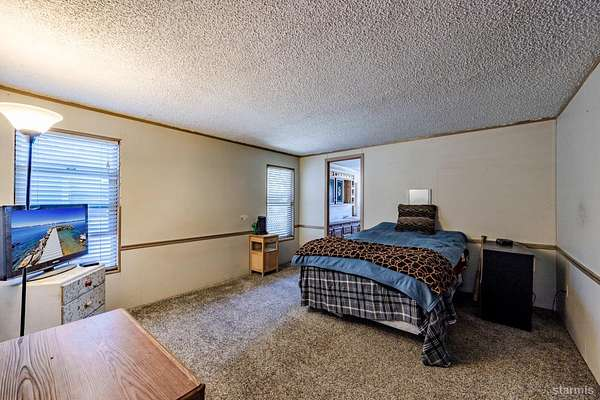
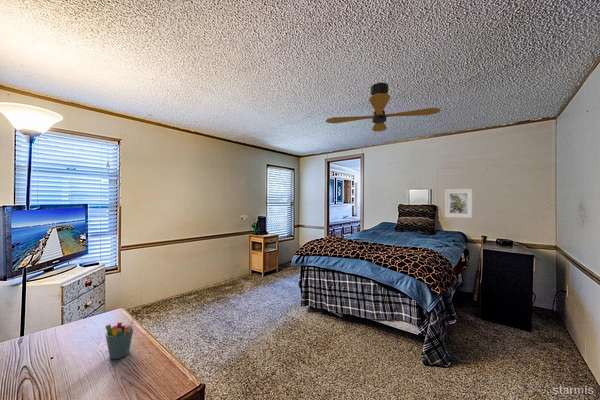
+ ceiling fan [325,82,442,133]
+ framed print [444,188,473,219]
+ pen holder [104,314,136,360]
